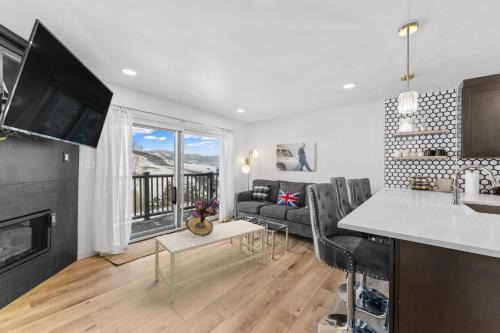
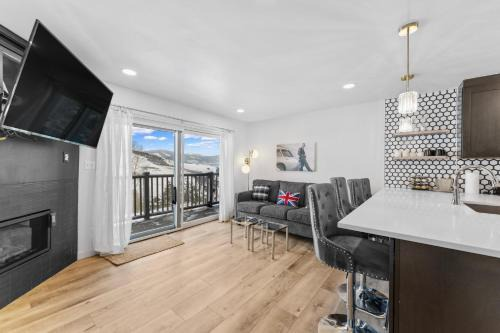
- coffee table [154,219,266,304]
- bouquet [184,197,220,237]
